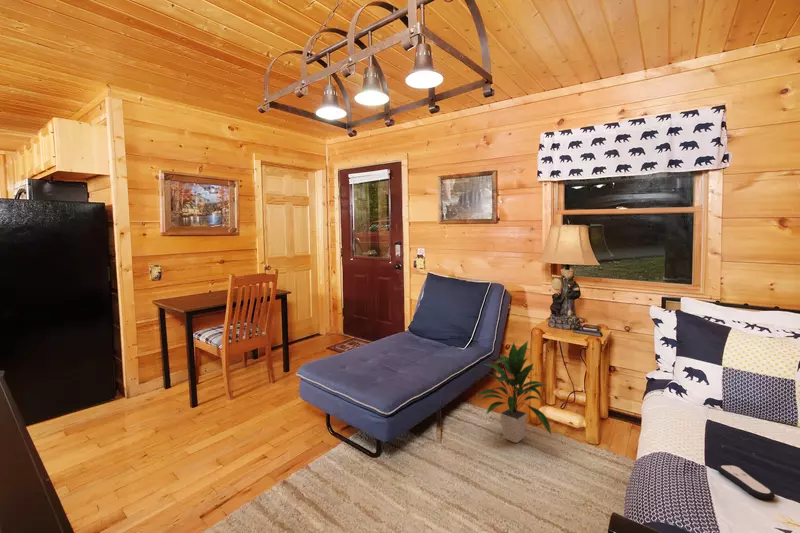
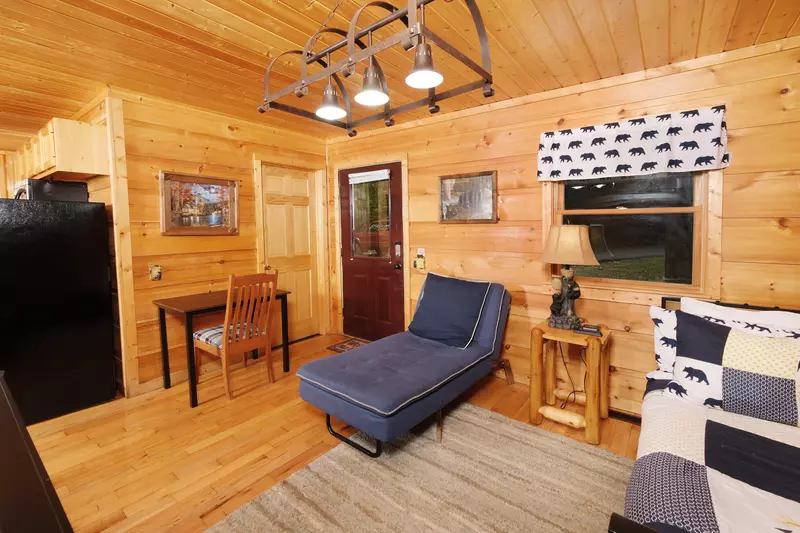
- indoor plant [475,340,552,444]
- remote control [716,464,776,500]
